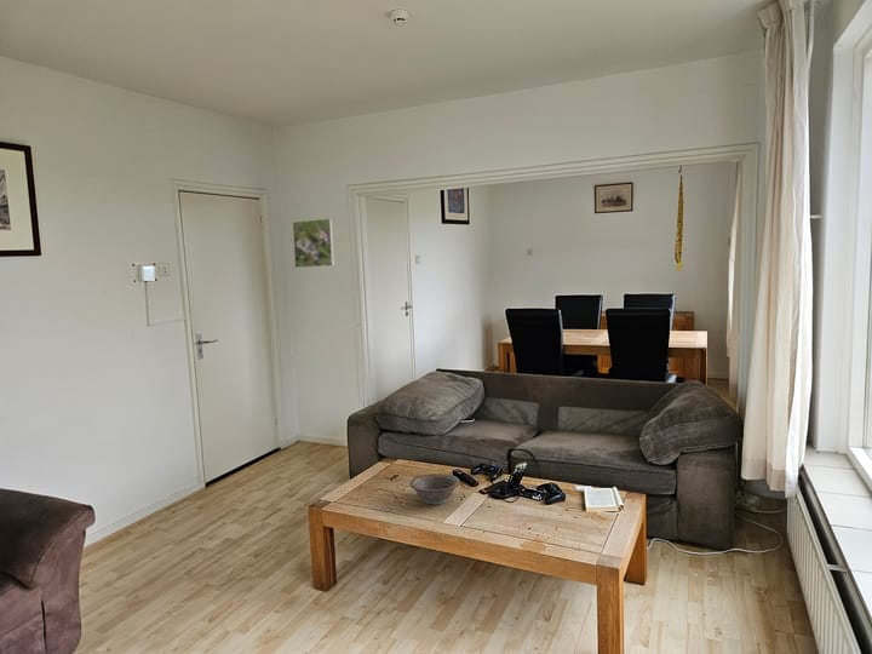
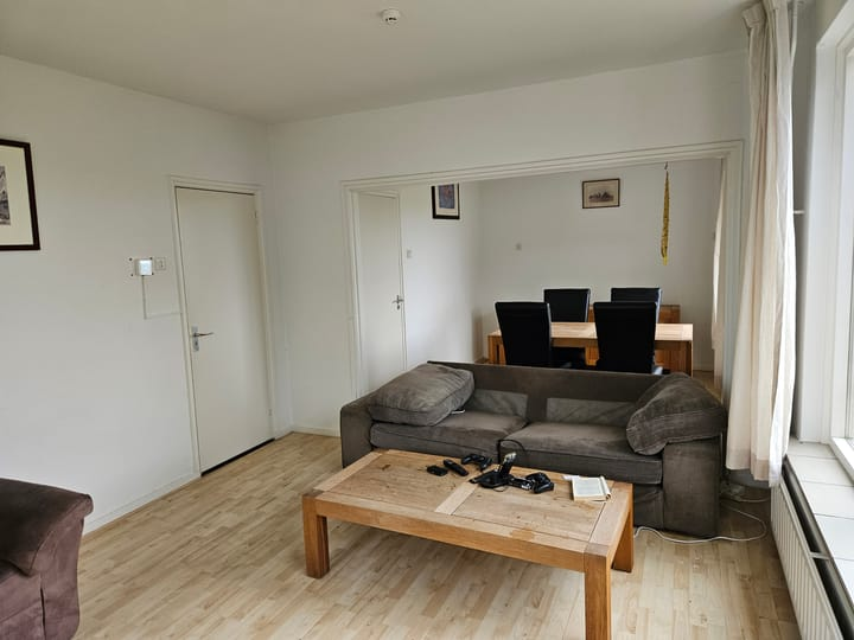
- decorative bowl [408,472,461,506]
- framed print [291,218,335,269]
